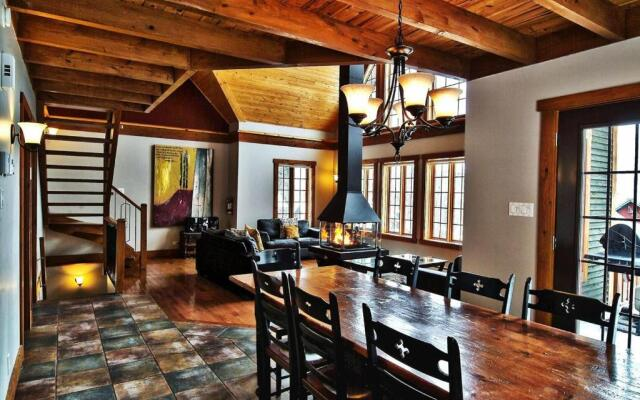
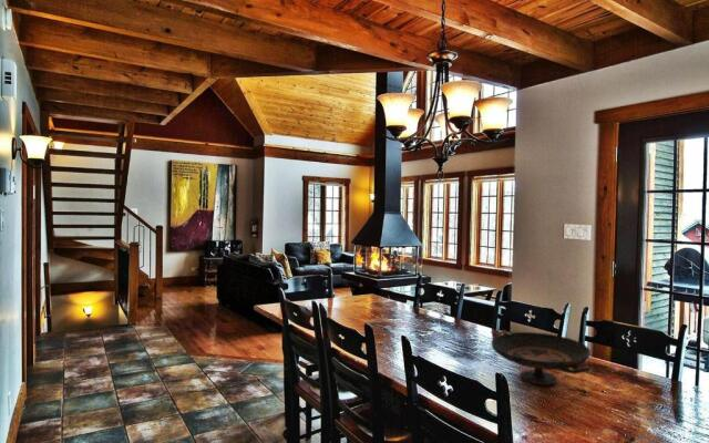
+ decorative bowl [491,329,592,385]
